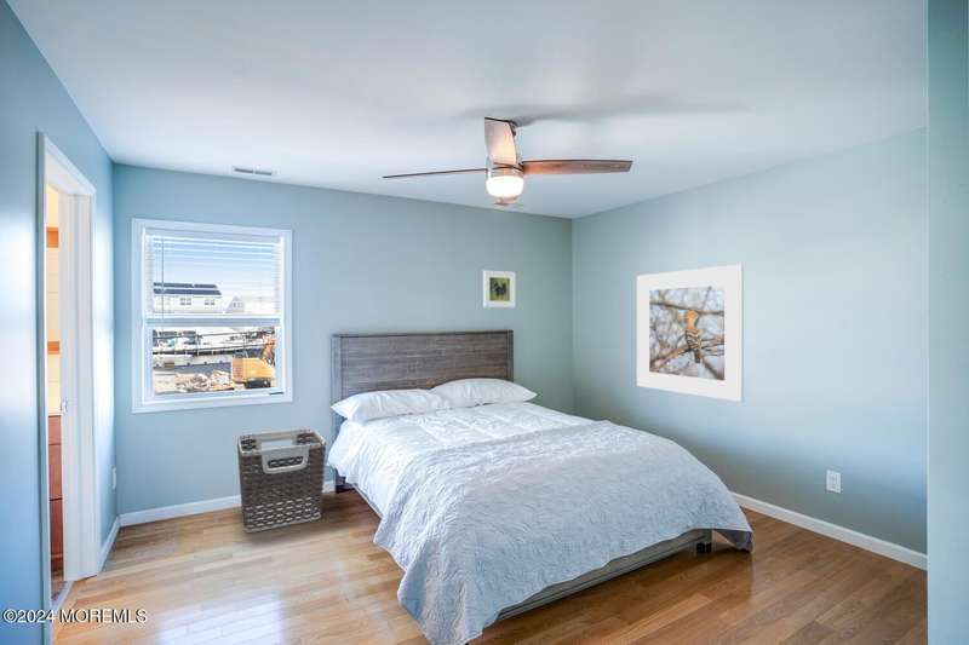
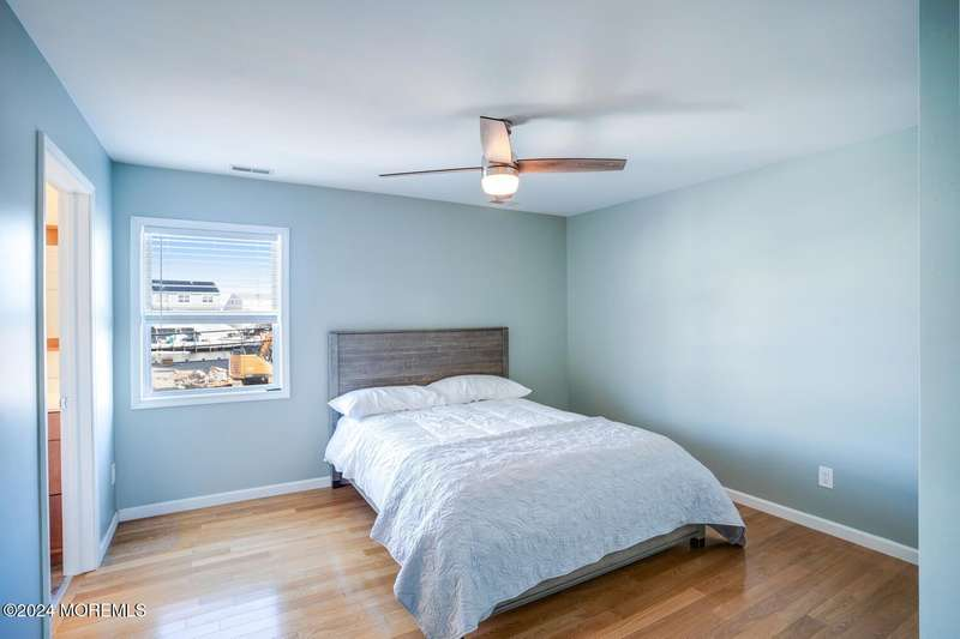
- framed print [482,270,516,309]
- clothes hamper [236,427,327,534]
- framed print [636,263,745,403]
